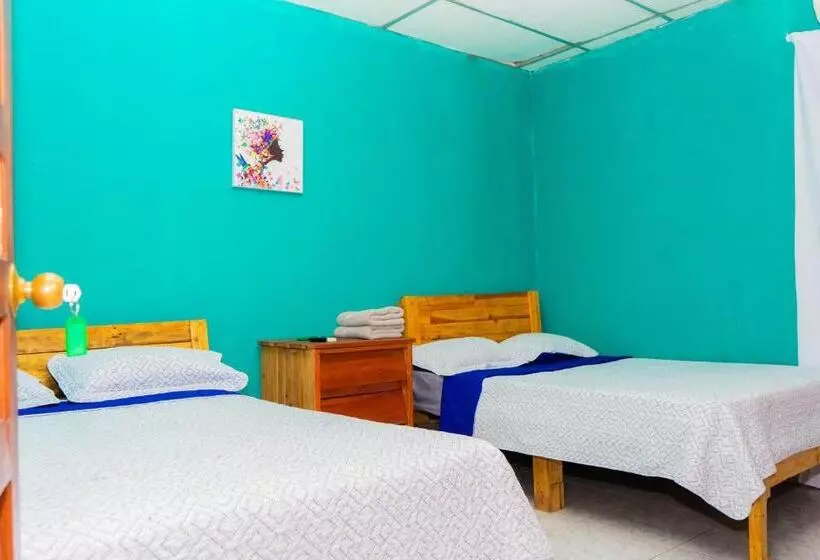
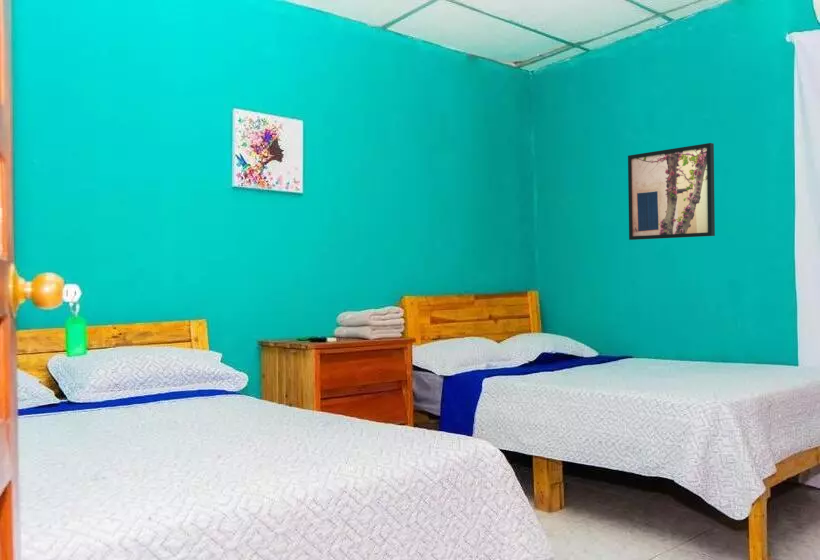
+ wall art [627,142,716,241]
